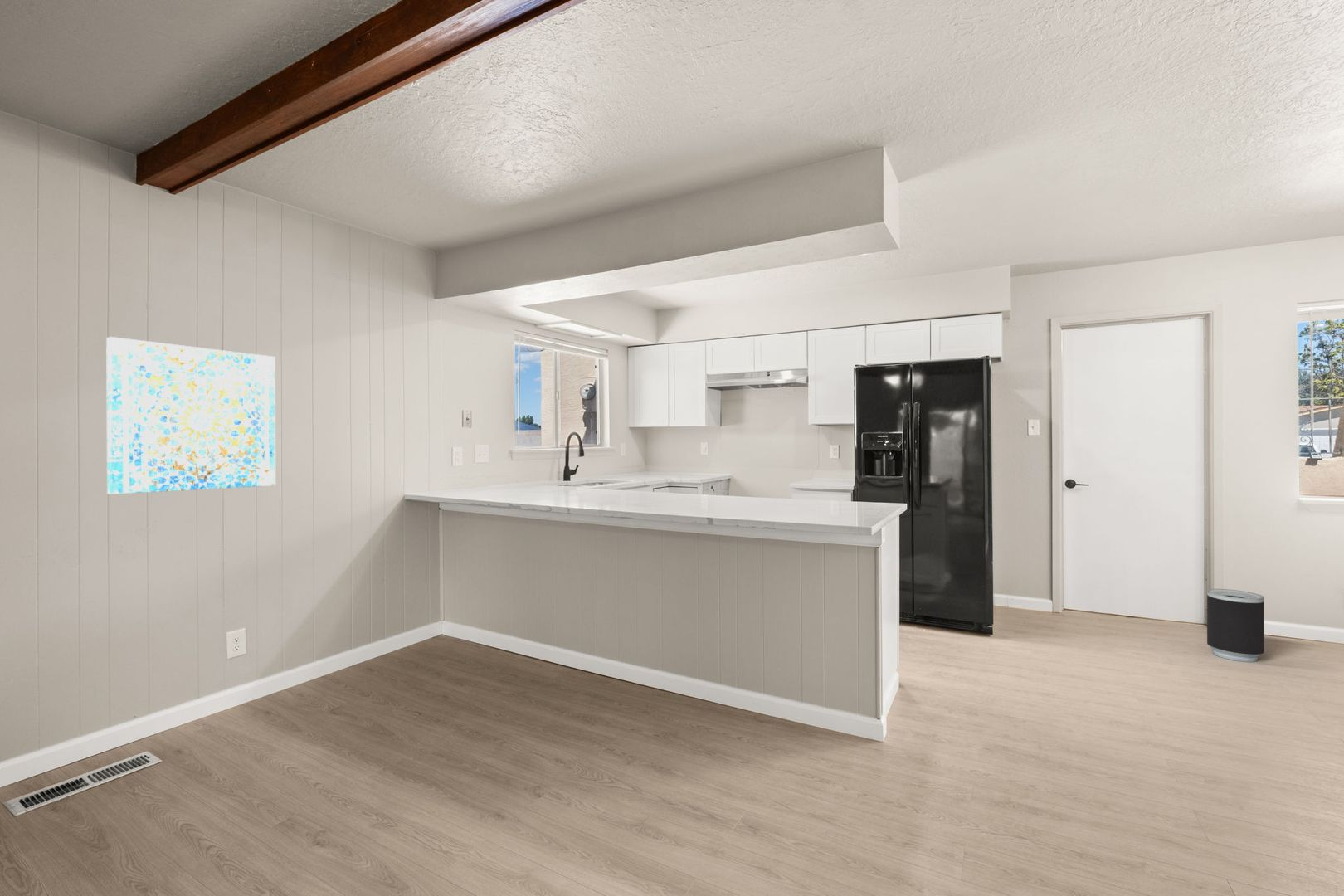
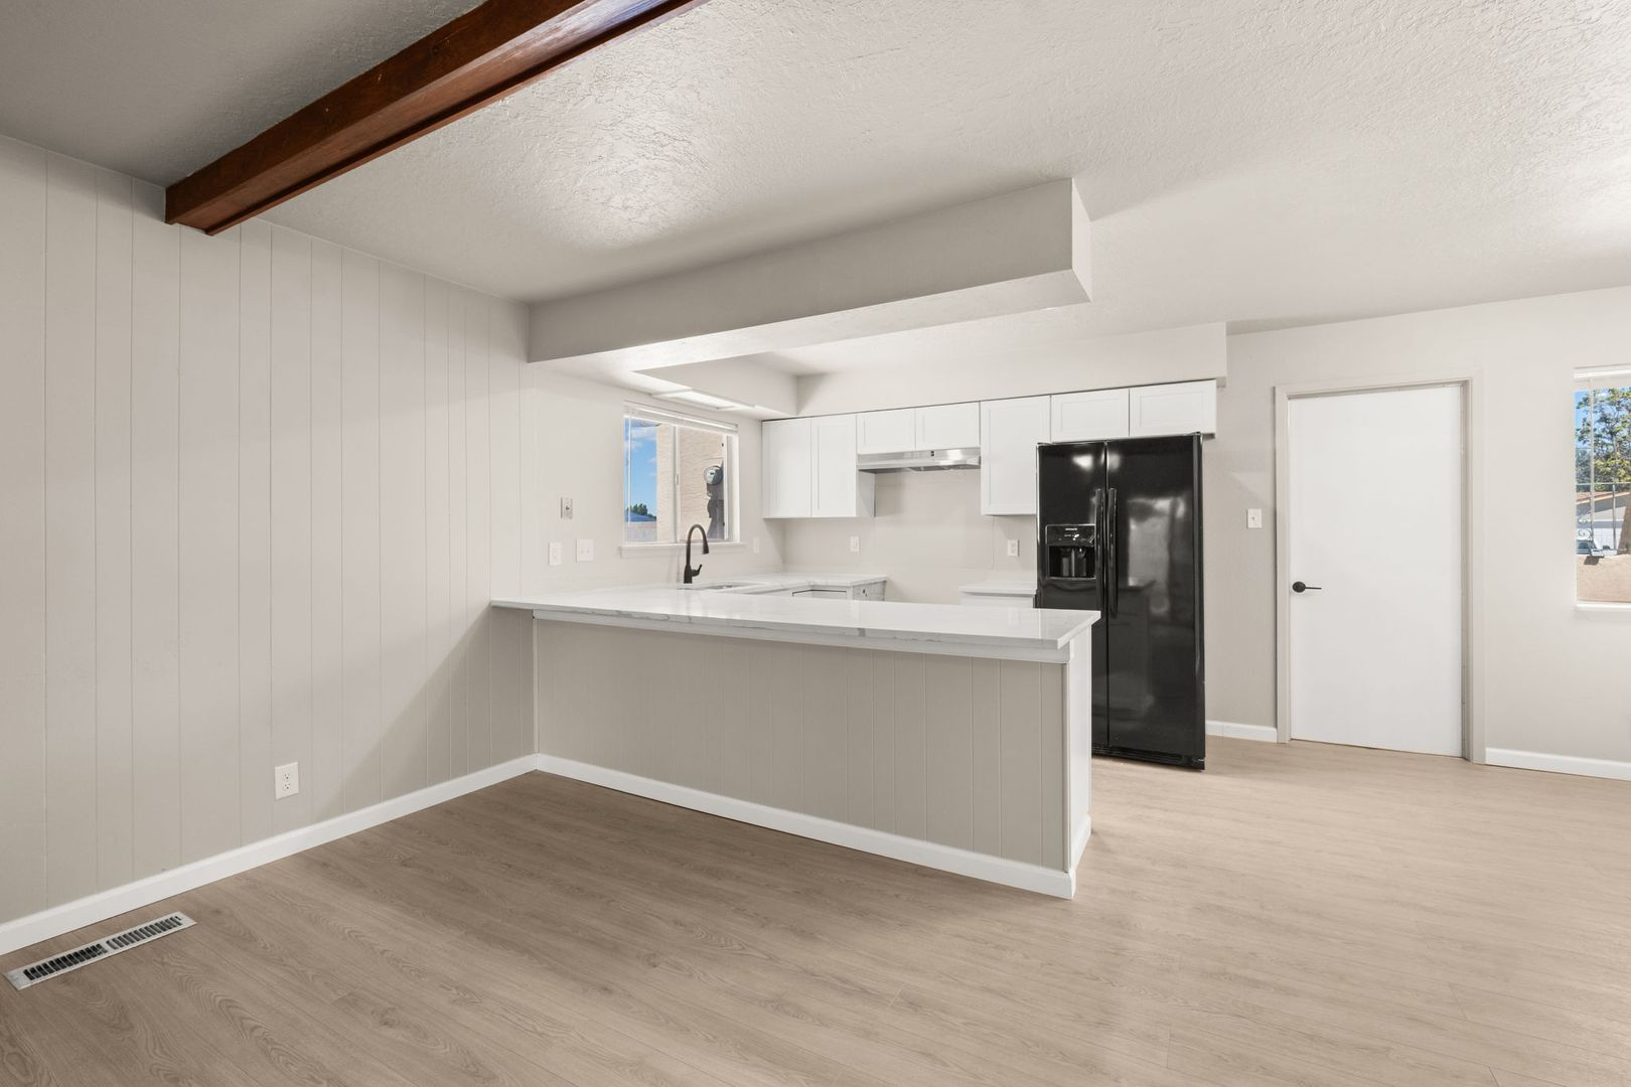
- trash bin [1206,588,1265,663]
- wall art [105,336,276,495]
